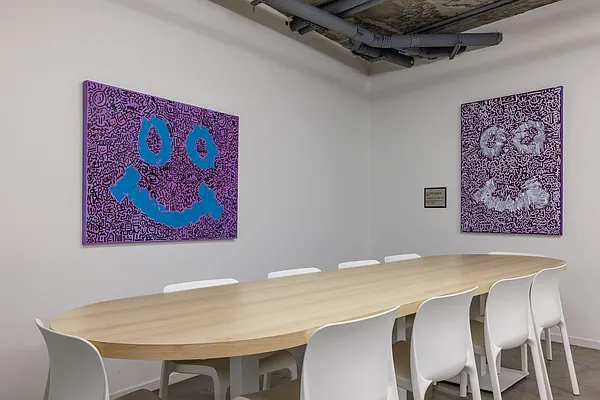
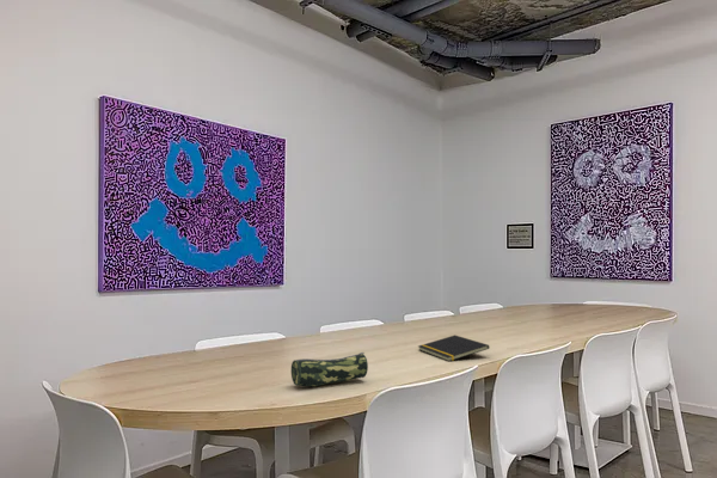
+ notepad [417,333,491,362]
+ pencil case [290,351,369,387]
